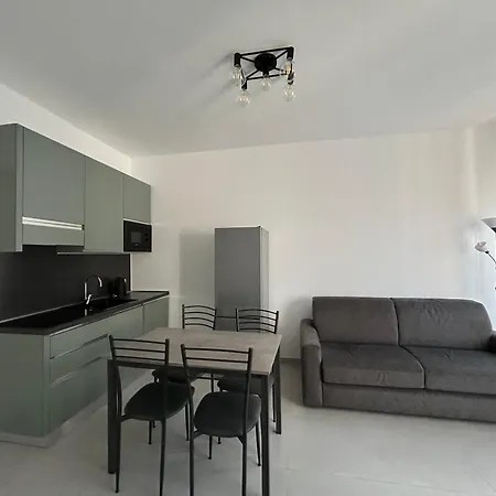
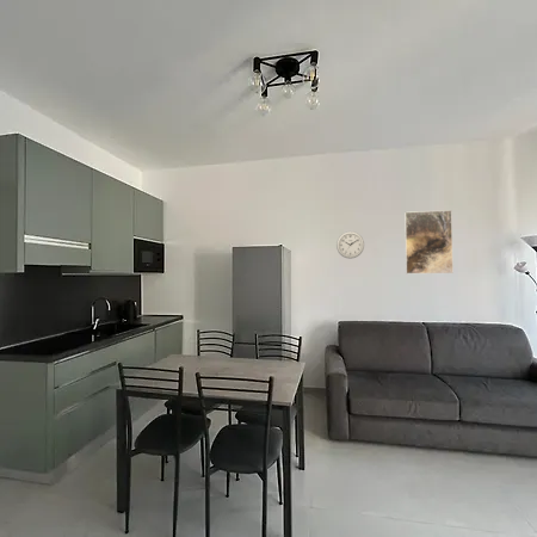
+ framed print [403,209,455,274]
+ wall clock [335,230,365,260]
